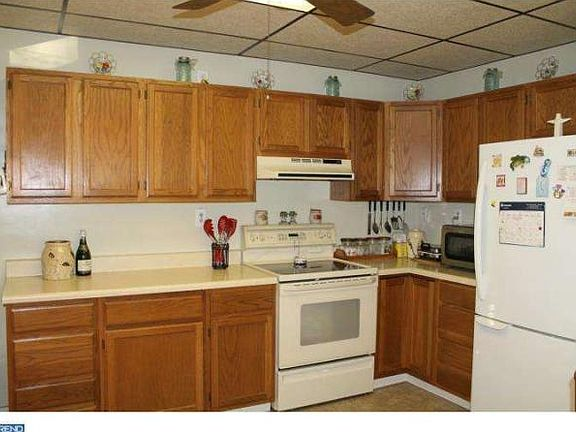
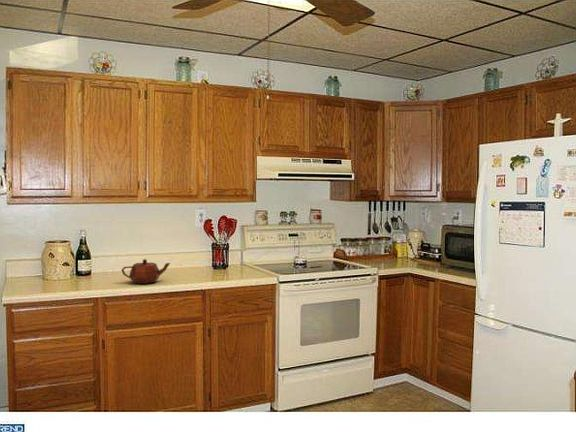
+ teapot [120,258,171,285]
